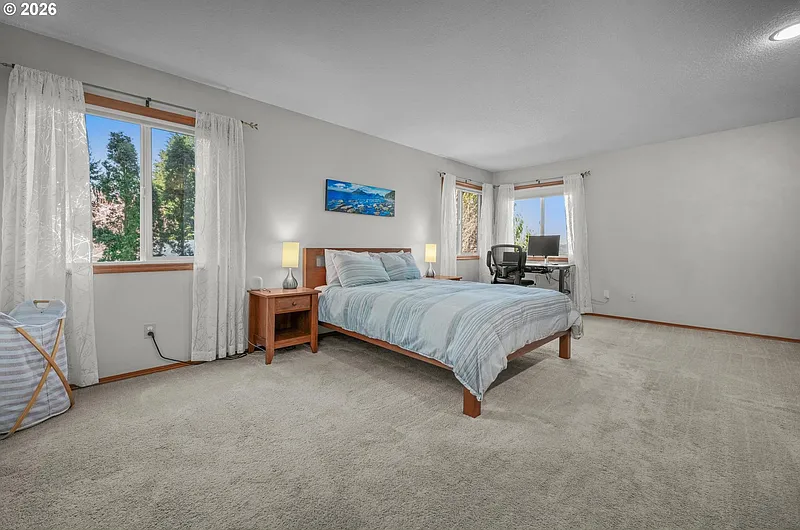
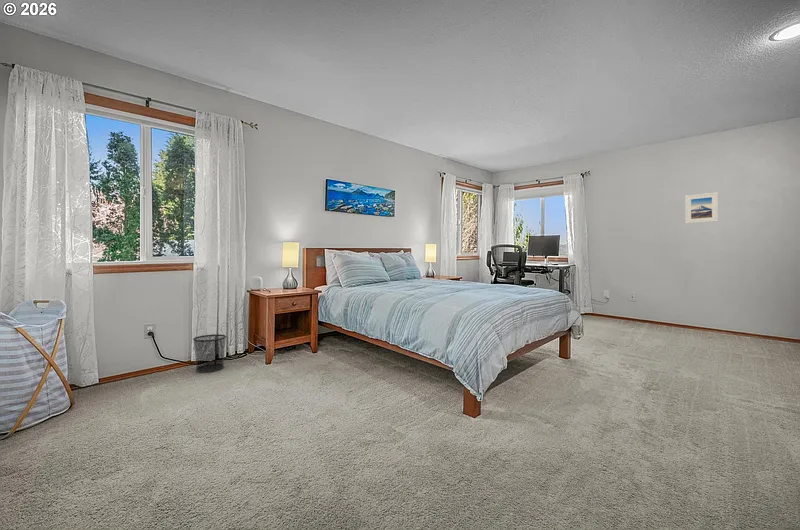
+ waste bin [192,333,227,373]
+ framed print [685,191,719,225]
